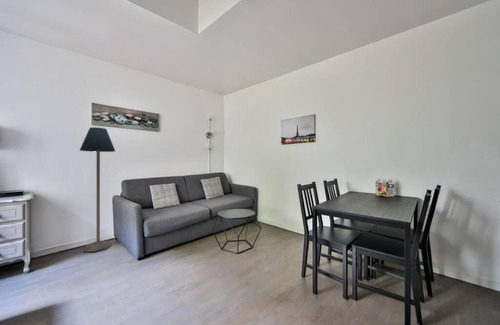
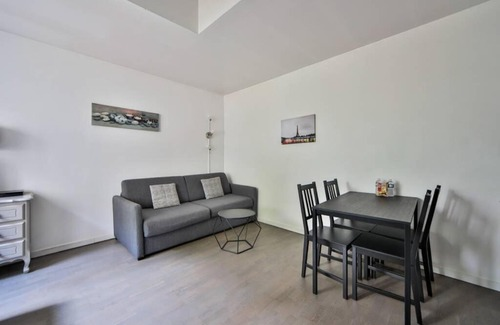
- floor lamp [79,127,116,253]
